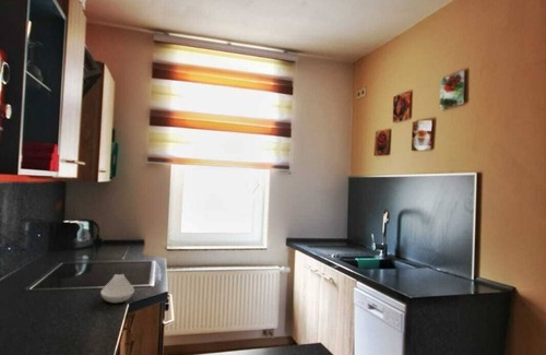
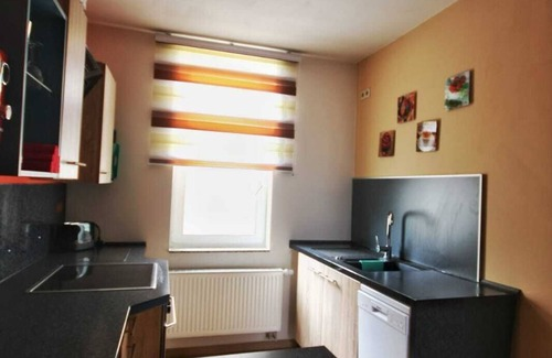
- spoon rest [99,273,135,304]
